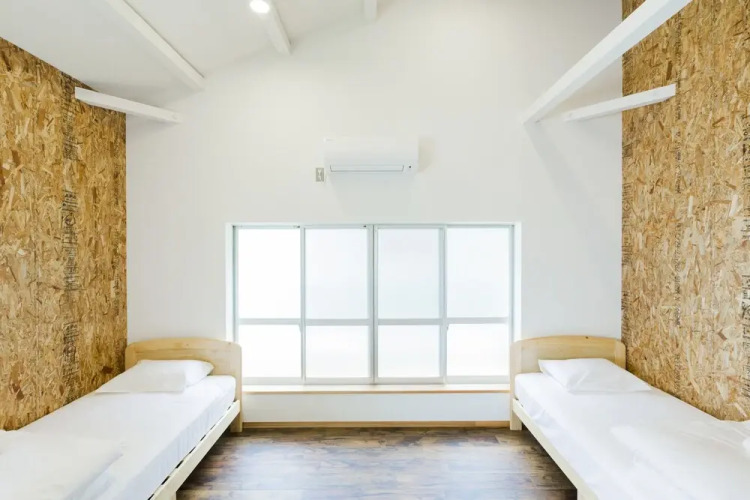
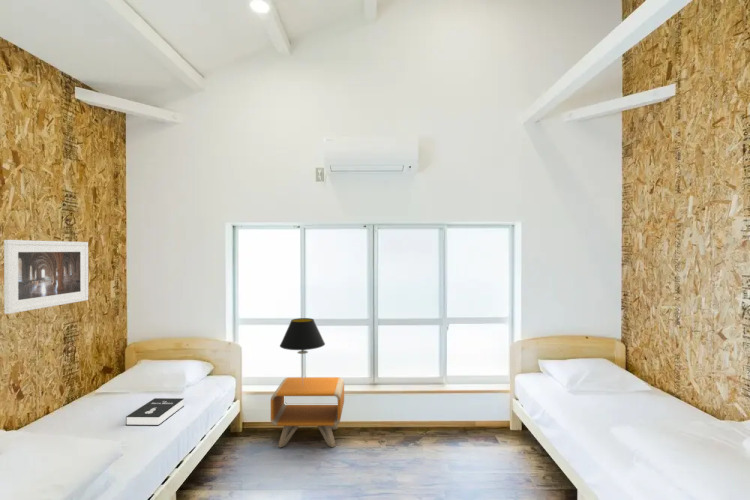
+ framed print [3,239,89,315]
+ table lamp [279,317,326,386]
+ booklet [125,397,185,426]
+ nightstand [270,376,345,448]
